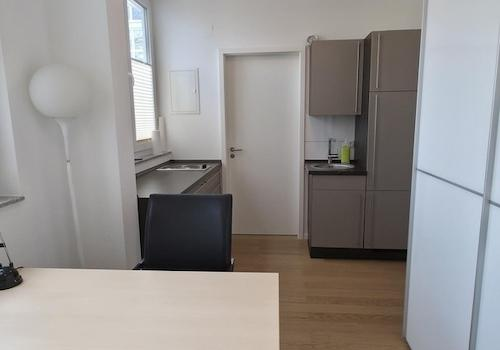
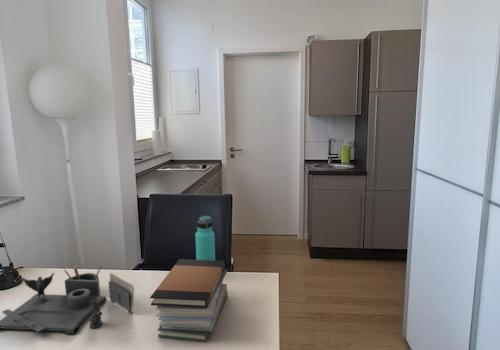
+ thermos bottle [194,214,216,260]
+ desk organizer [0,259,135,335]
+ book stack [149,258,229,343]
